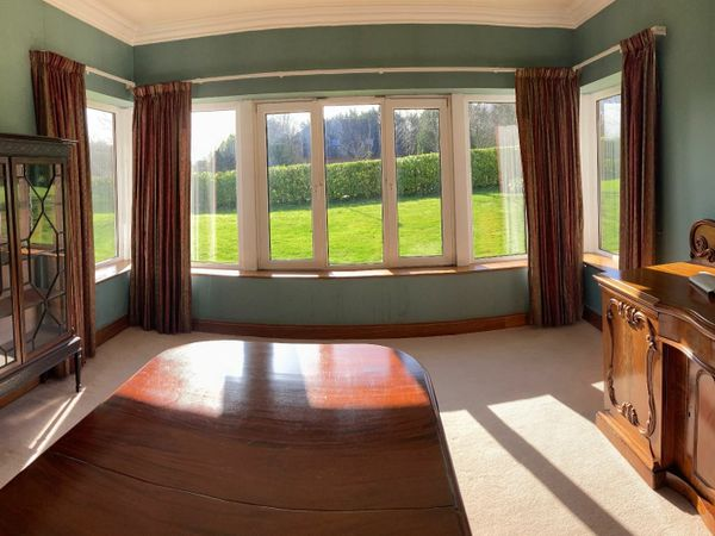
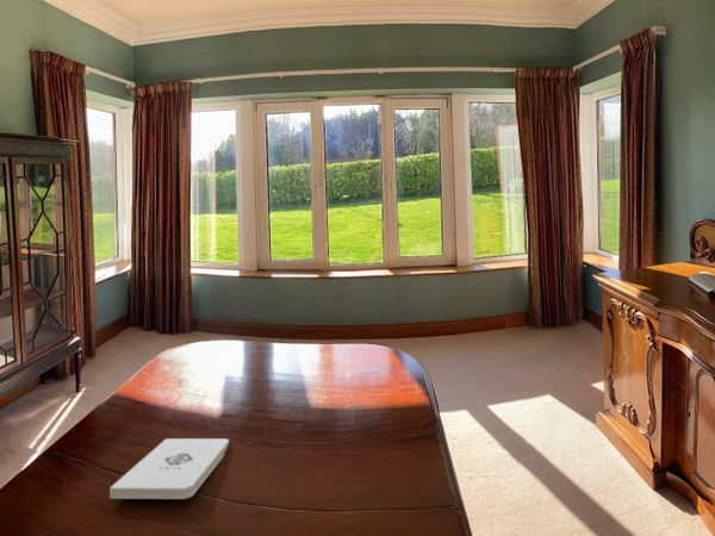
+ notepad [108,437,230,500]
